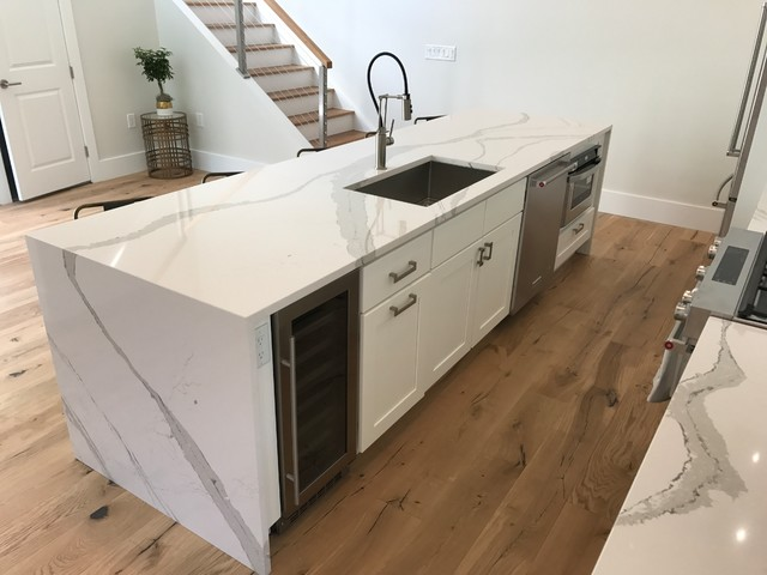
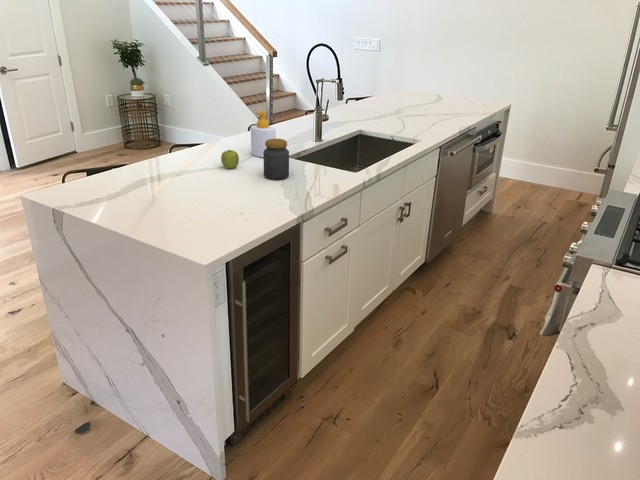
+ fruit [220,149,240,170]
+ soap bottle [250,110,277,159]
+ jar [262,138,290,181]
